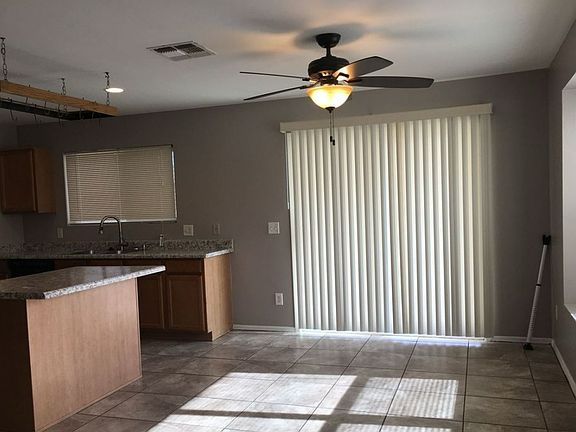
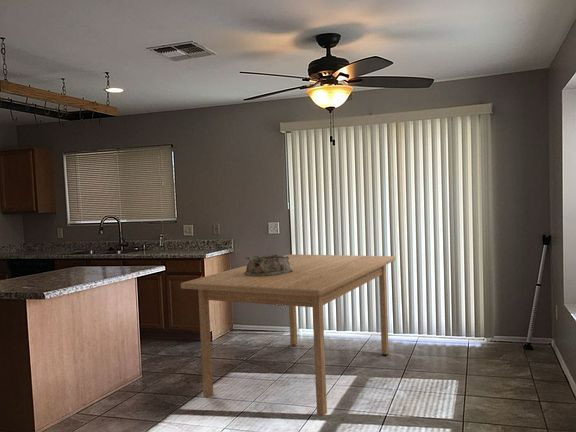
+ table [180,253,396,417]
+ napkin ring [244,254,293,276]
